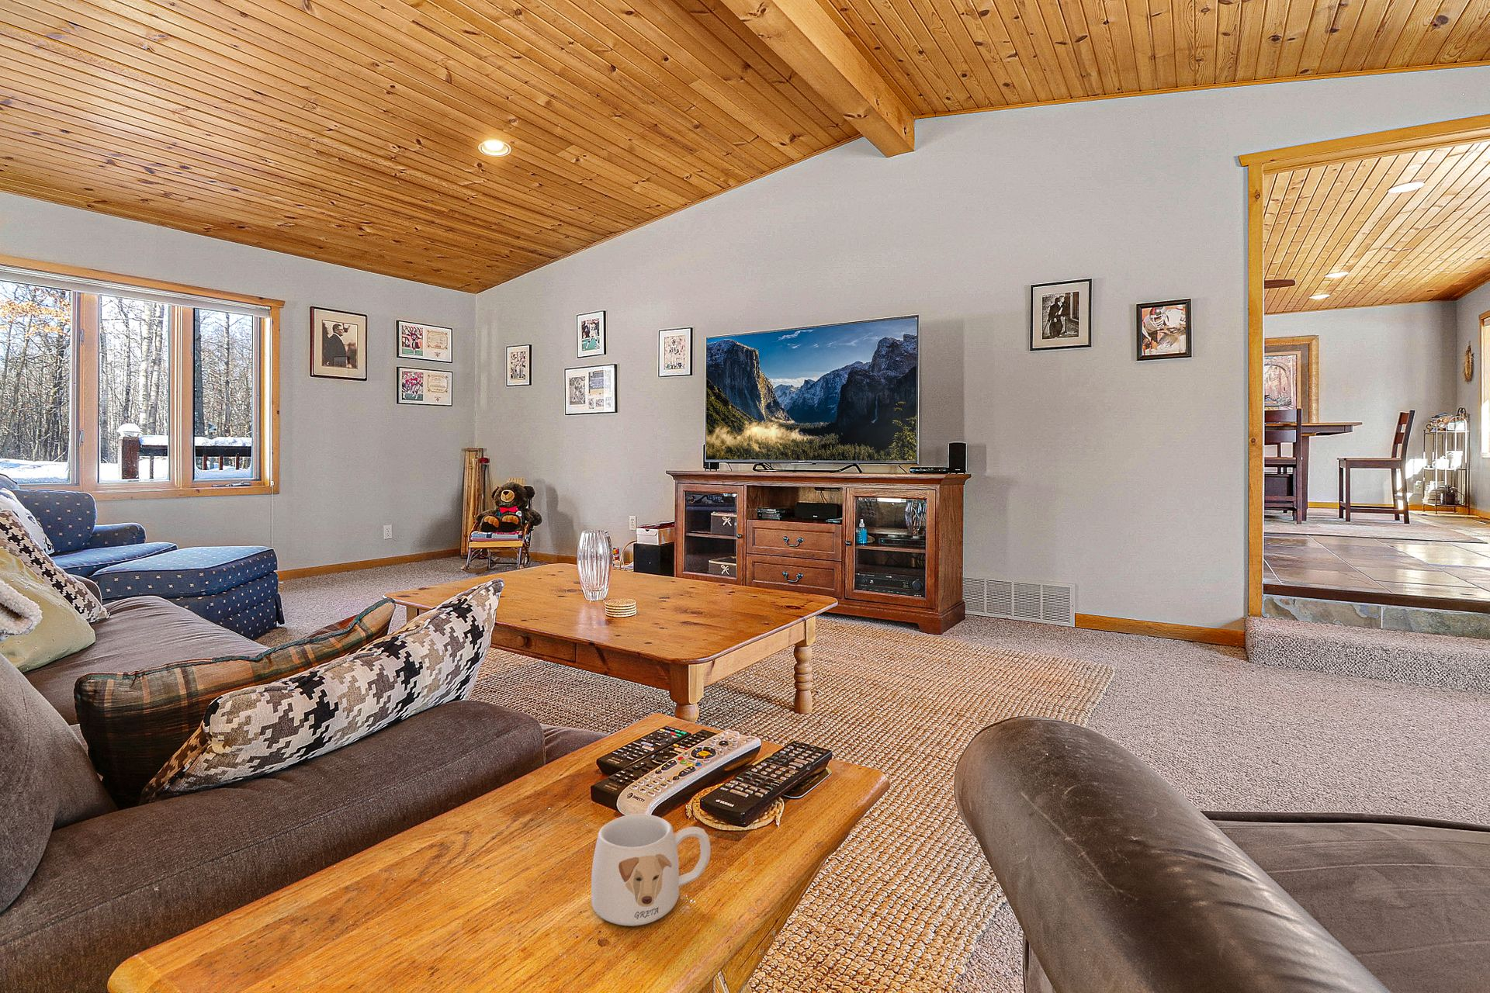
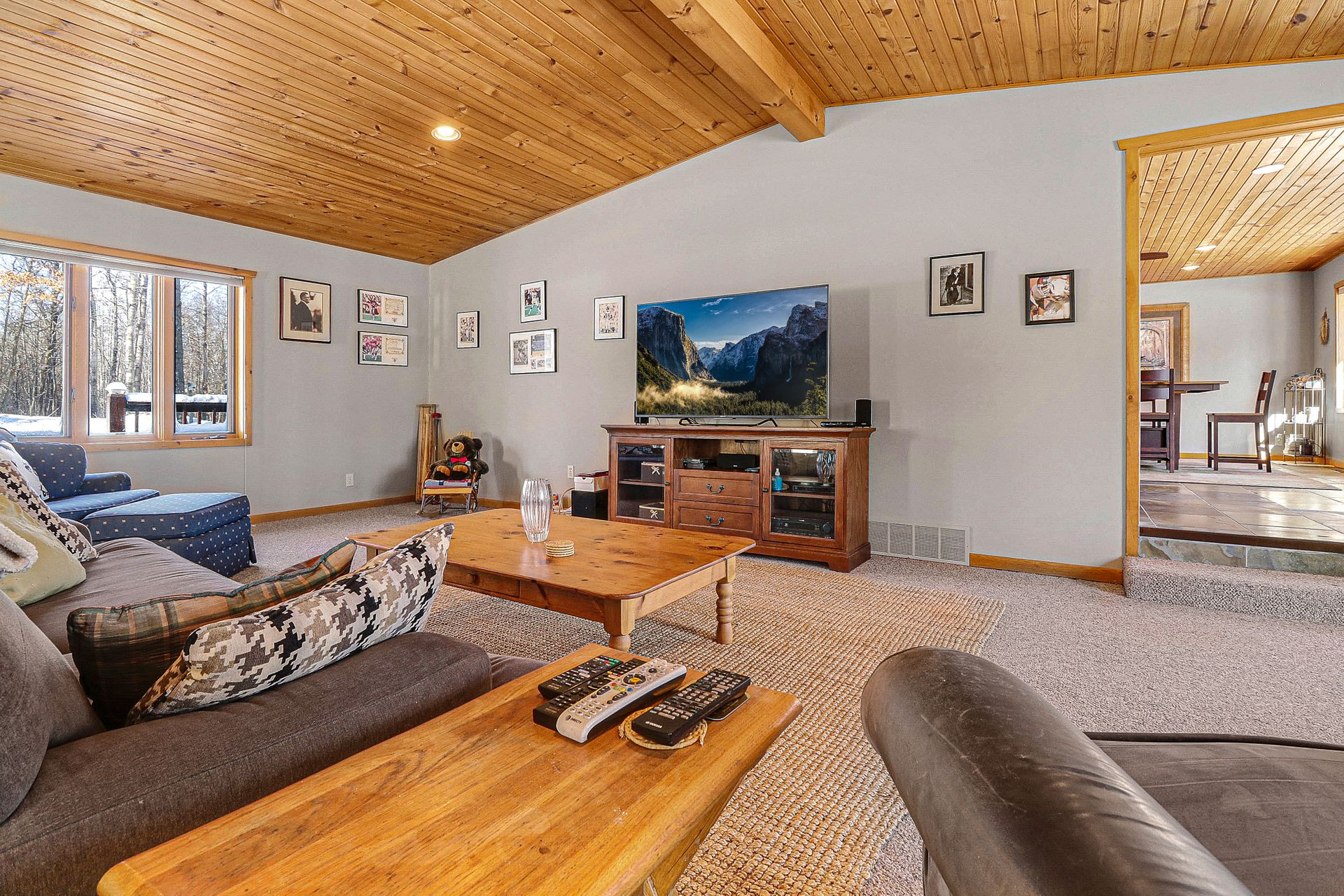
- mug [591,813,711,927]
